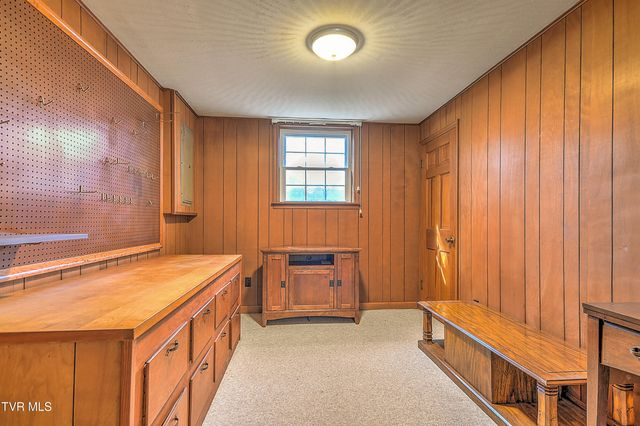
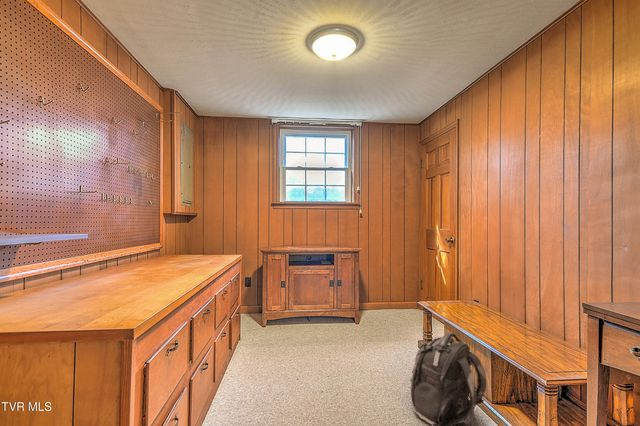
+ backpack [409,331,487,426]
